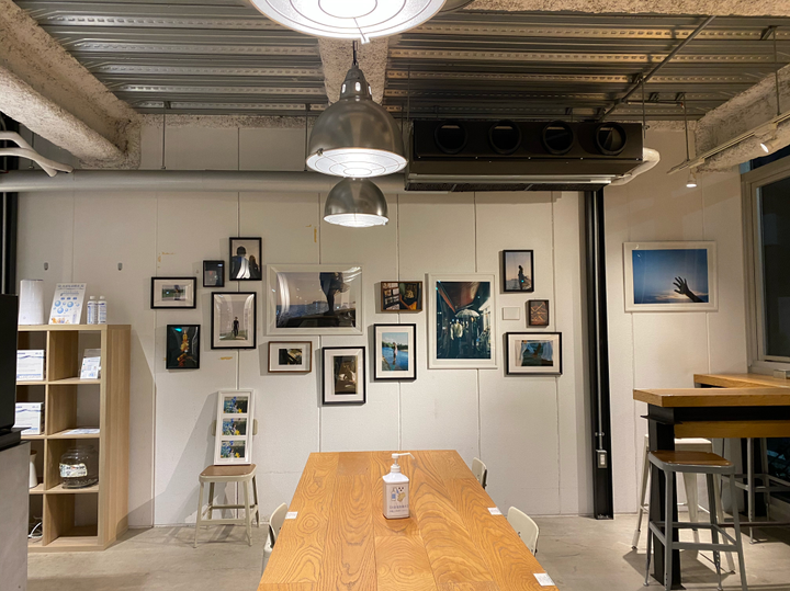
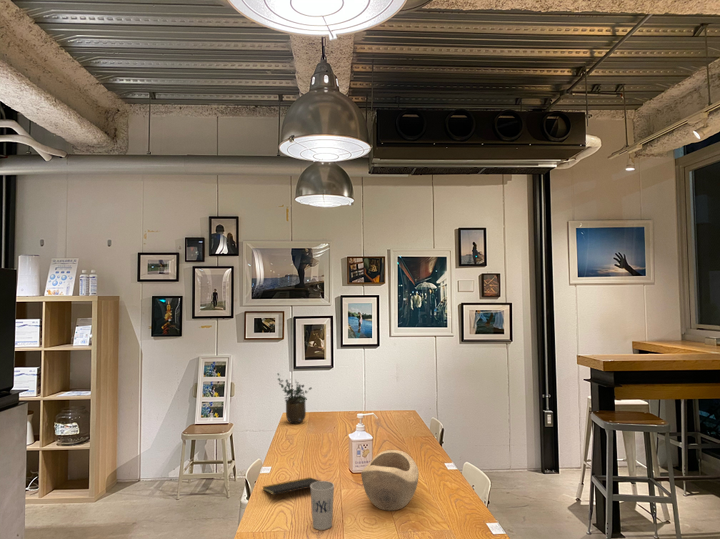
+ cup [310,480,335,531]
+ notepad [261,476,320,496]
+ potted plant [276,372,313,424]
+ decorative bowl [360,449,420,512]
